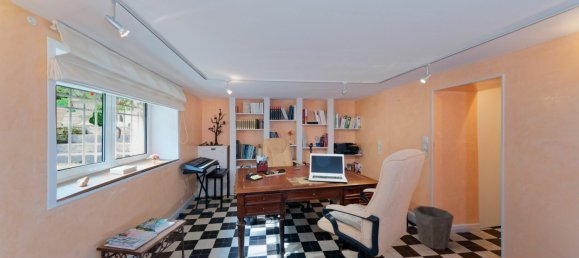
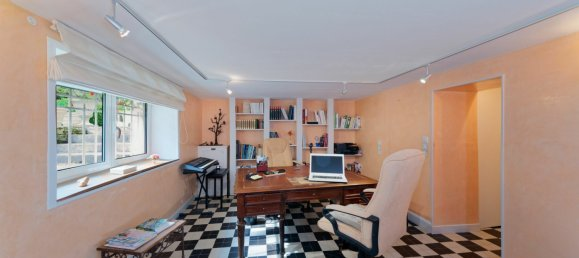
- waste bin [413,205,455,251]
